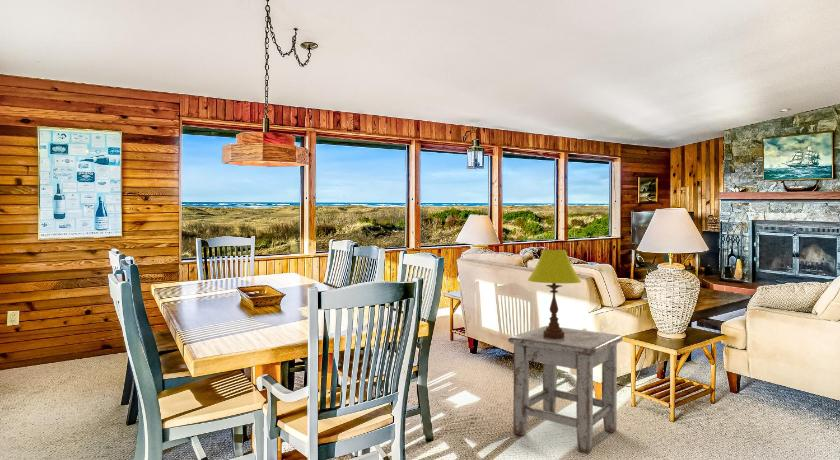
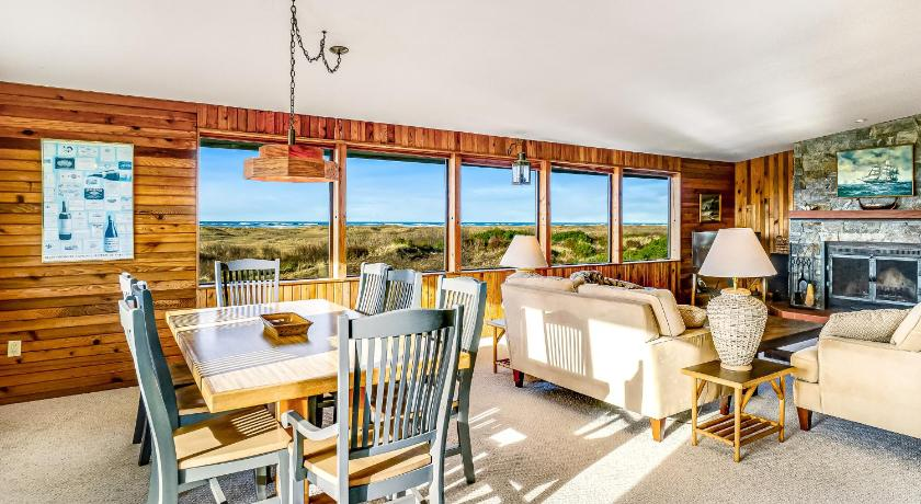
- stool [507,325,624,456]
- table lamp [527,248,582,338]
